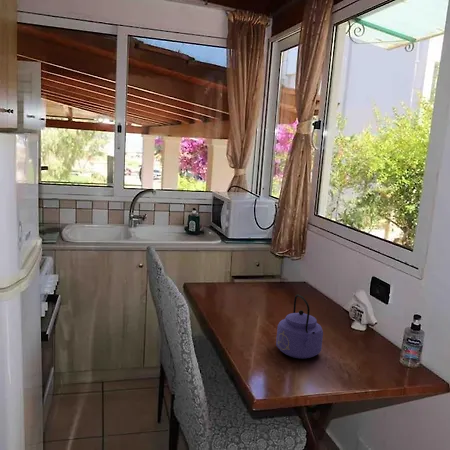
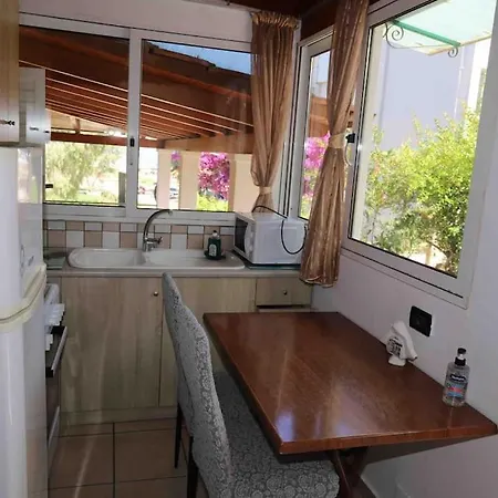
- kettle [275,294,324,360]
